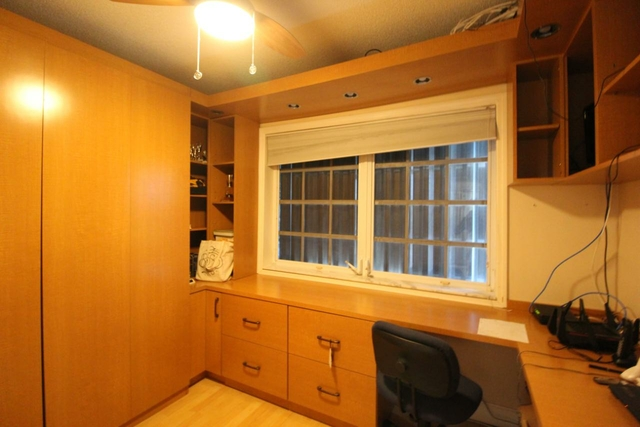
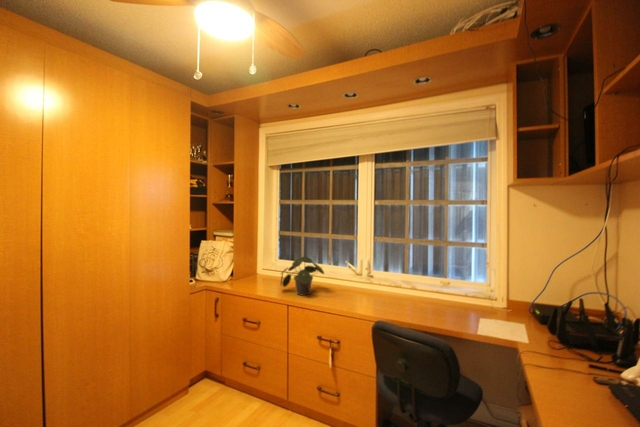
+ potted plant [280,256,325,296]
